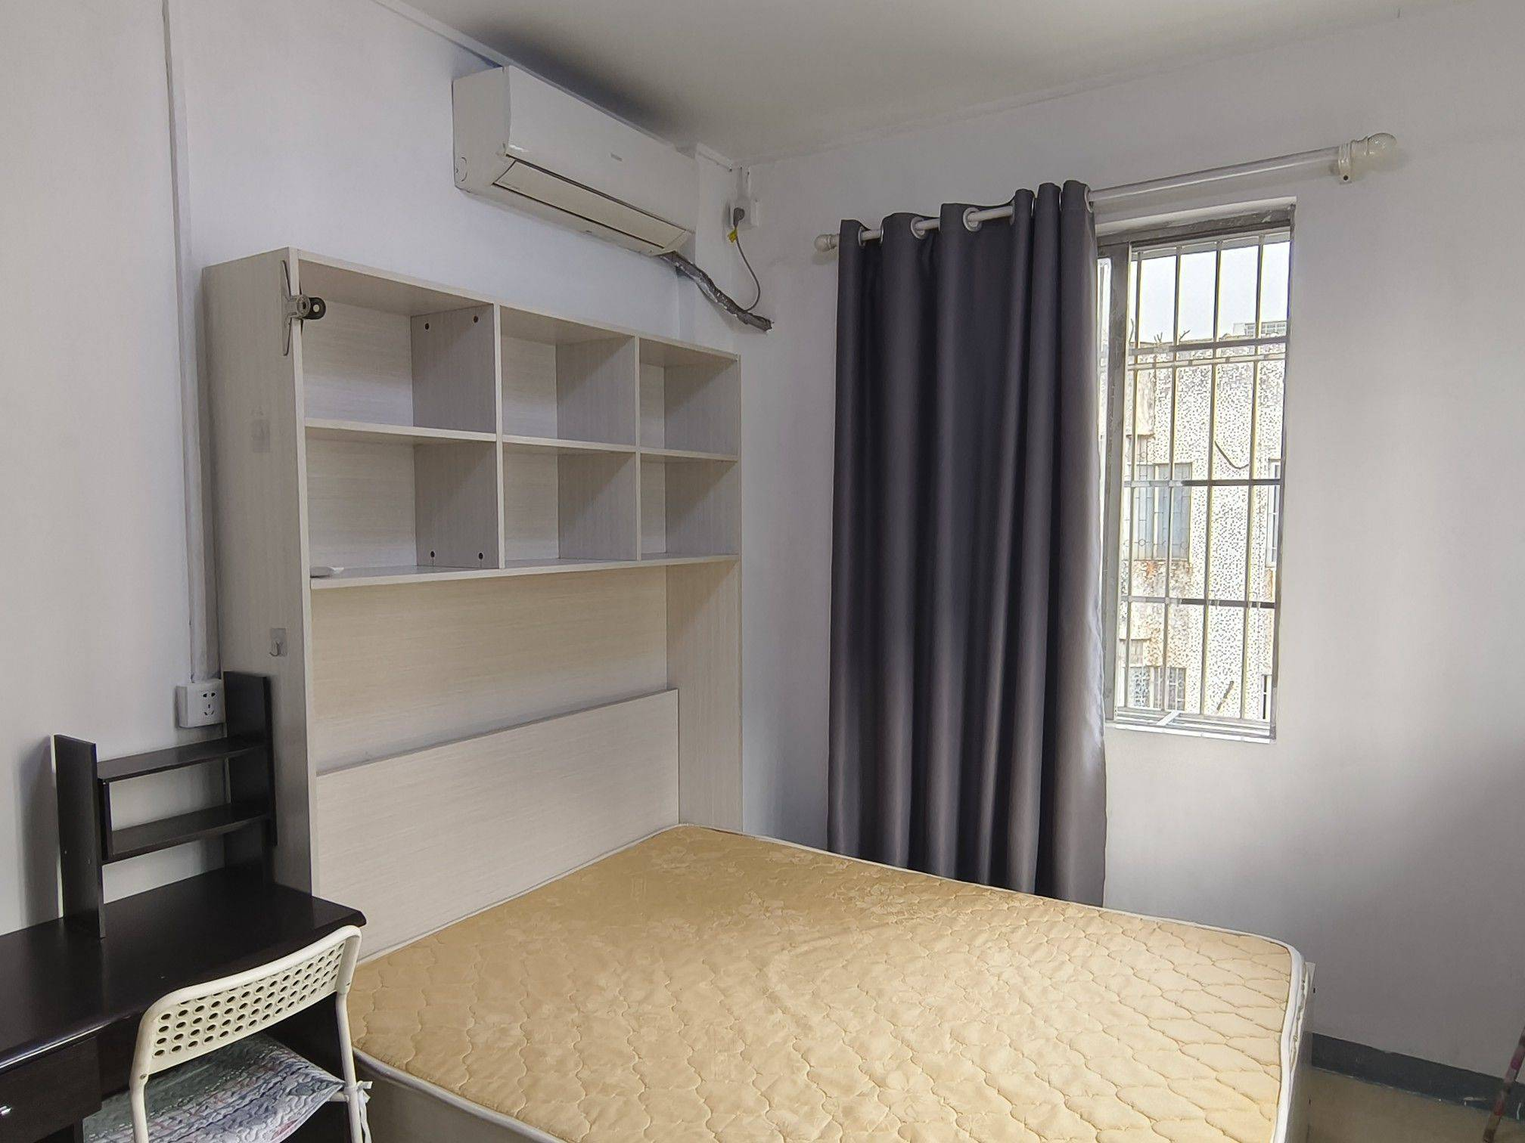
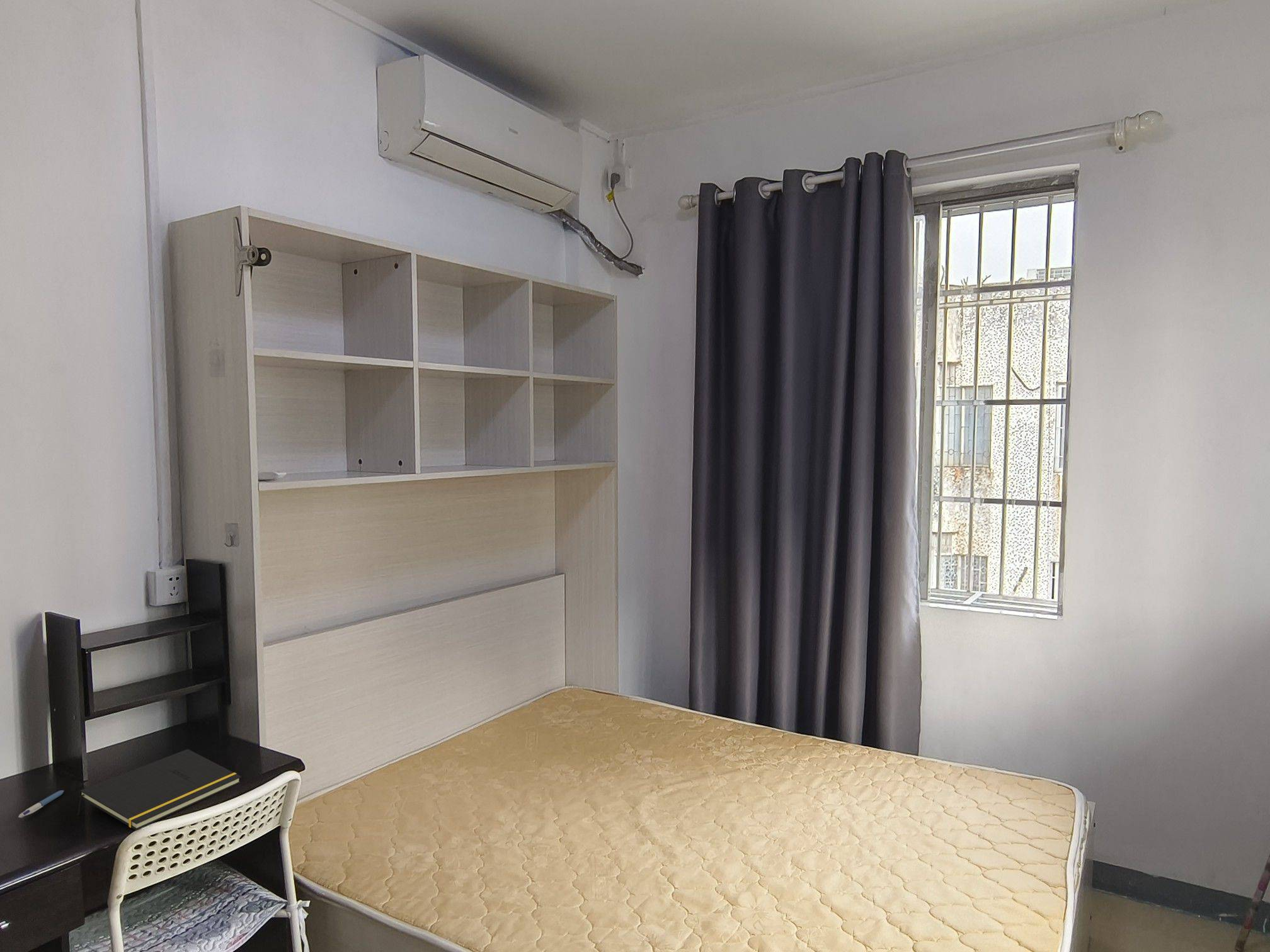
+ notepad [76,749,242,830]
+ pen [18,790,64,819]
